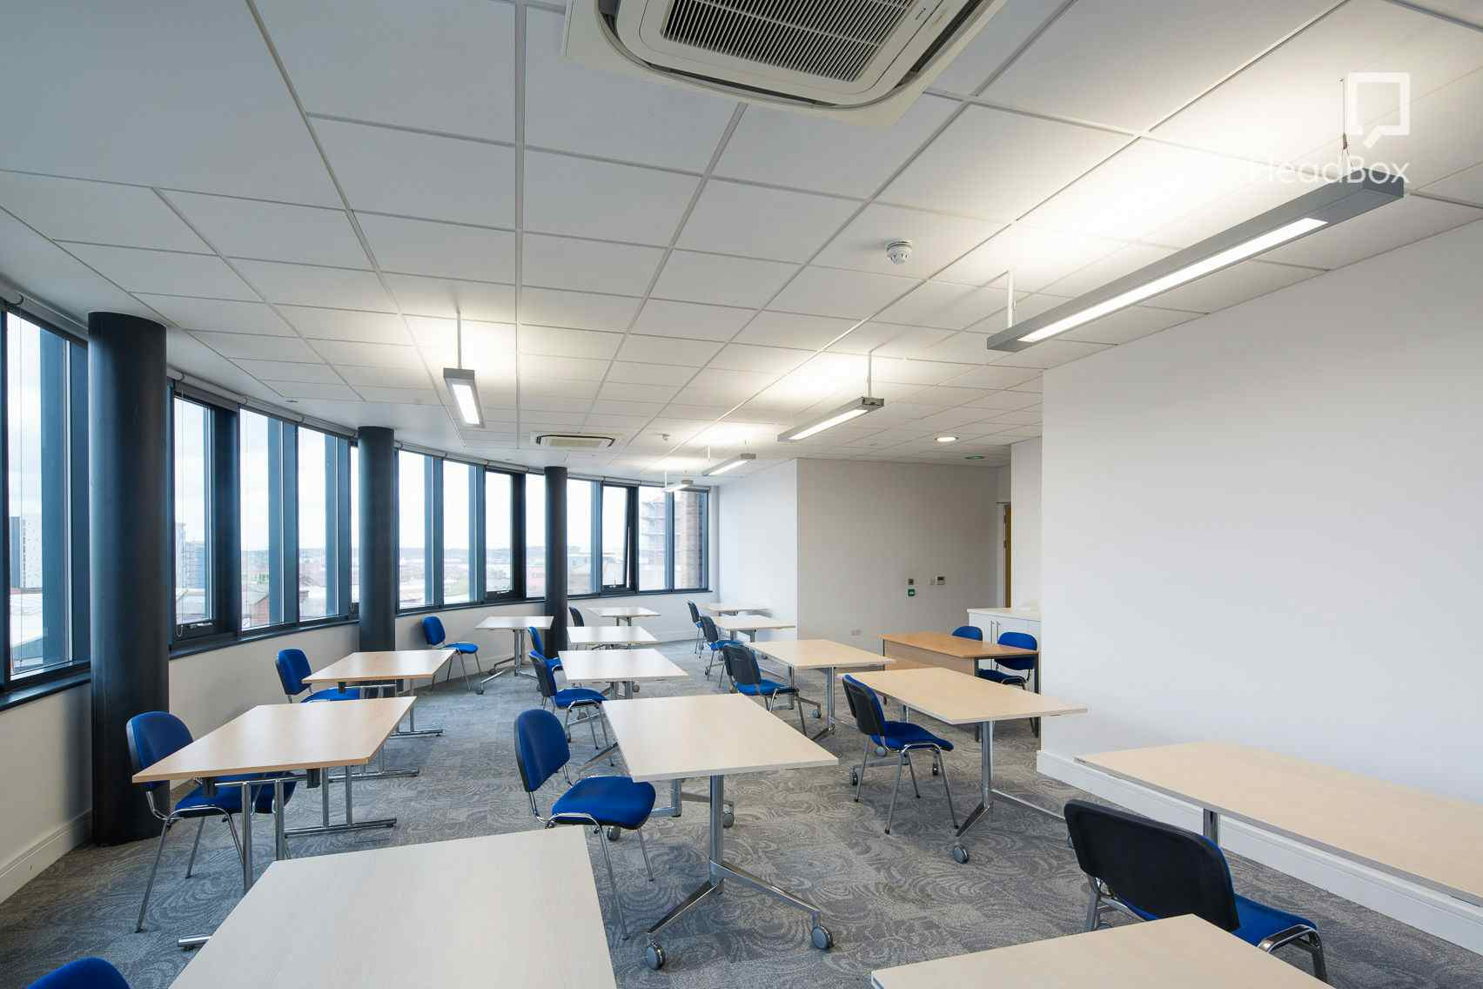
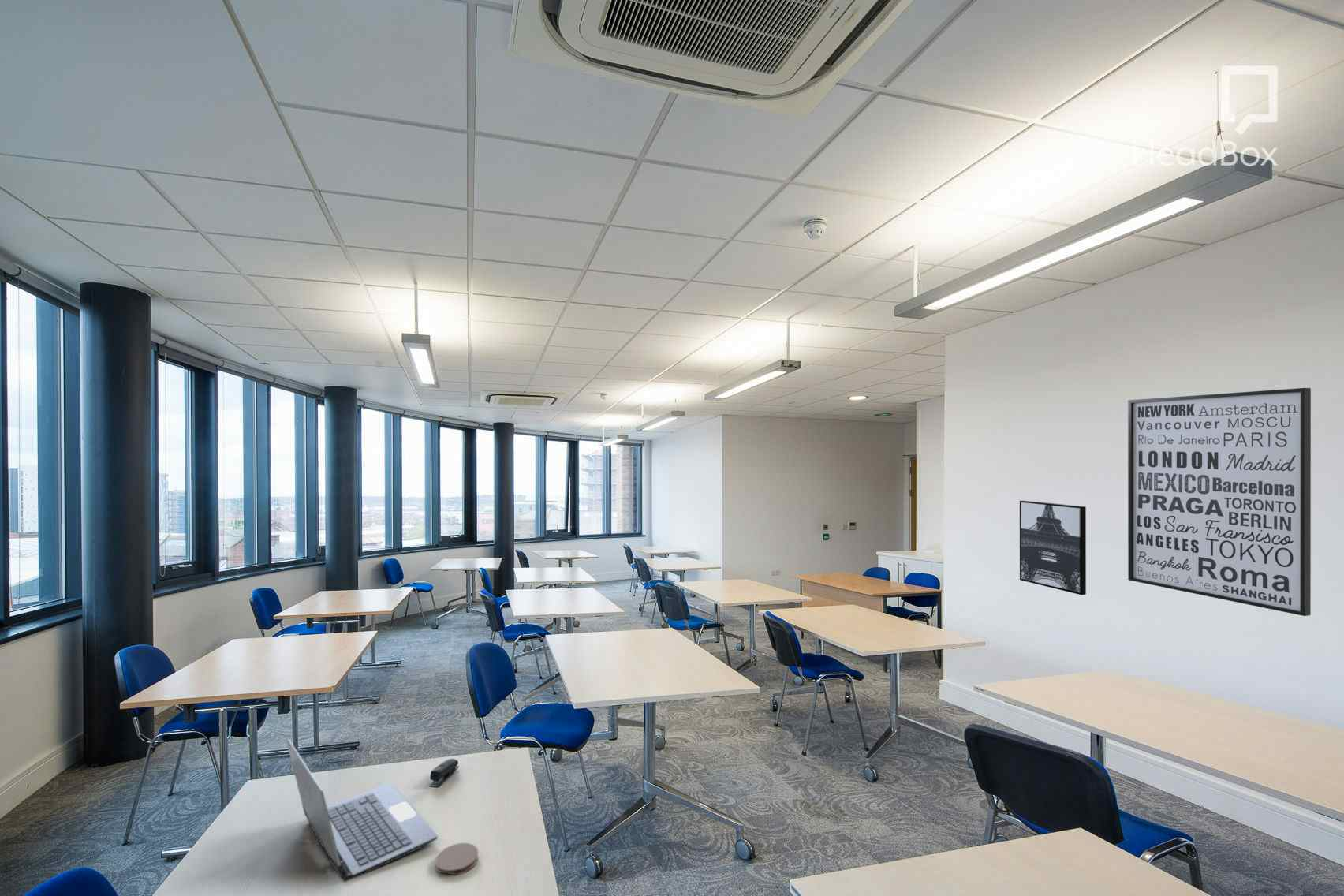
+ laptop computer [286,738,439,883]
+ wall art [1019,500,1087,595]
+ stapler [428,758,459,788]
+ wall art [1127,387,1312,617]
+ coaster [435,842,479,875]
